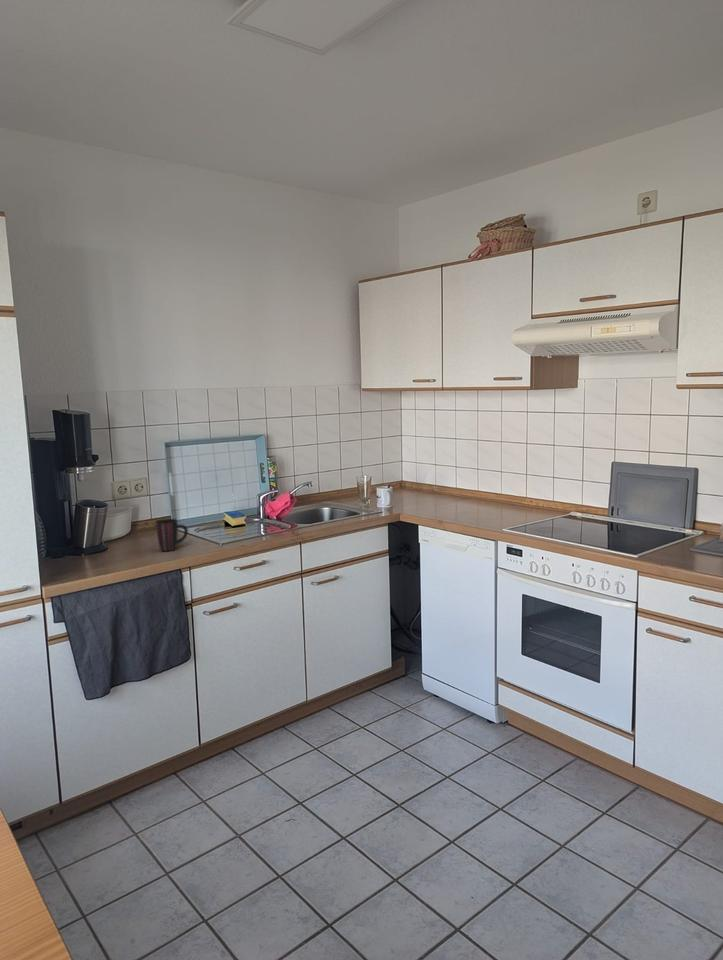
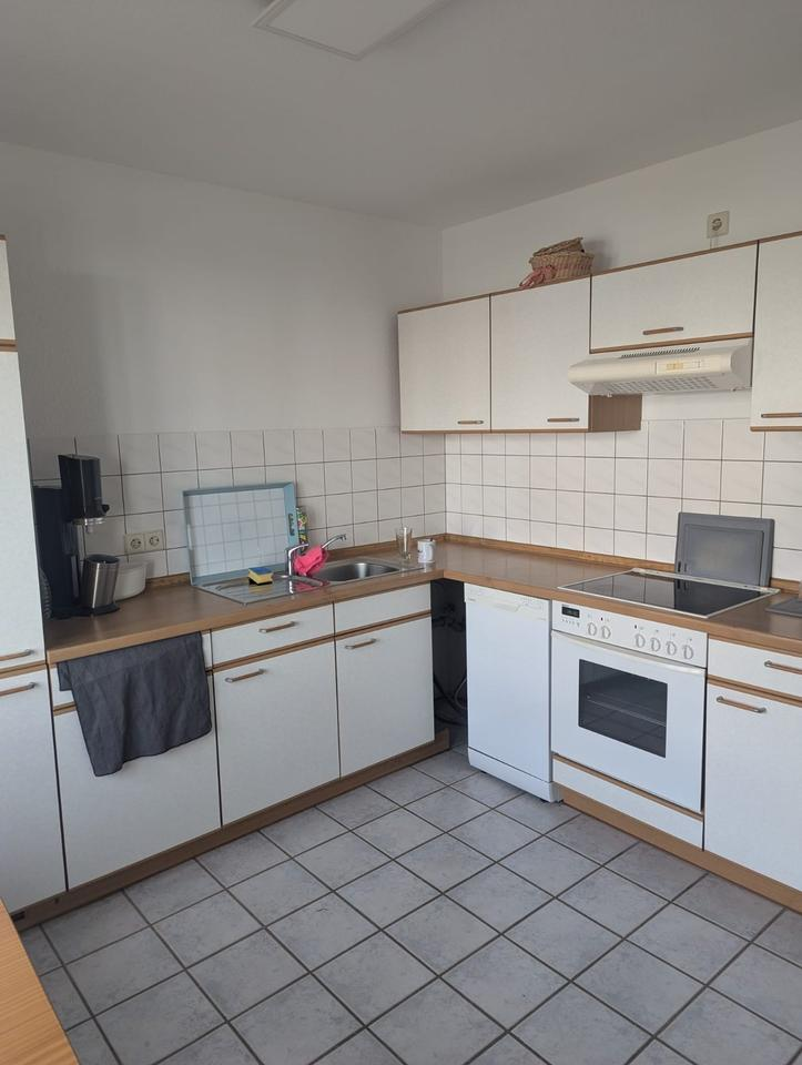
- mug [154,518,189,552]
